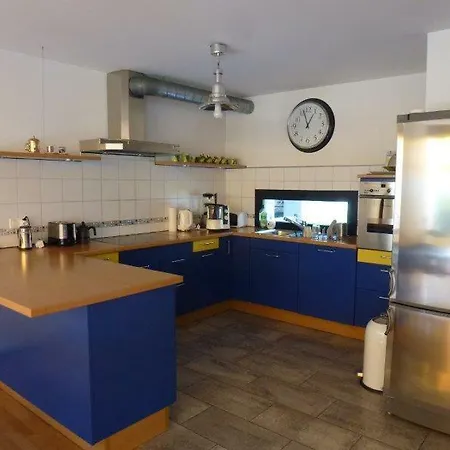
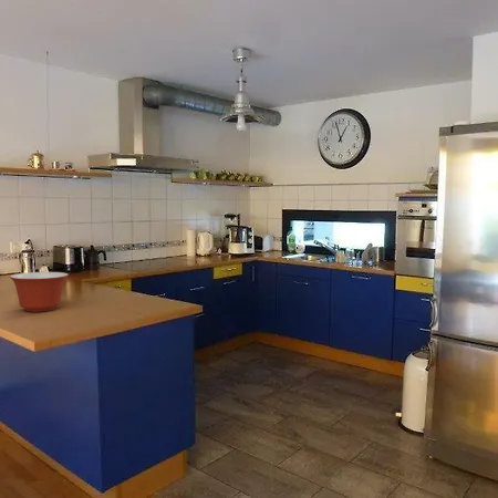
+ mixing bowl [9,271,70,313]
